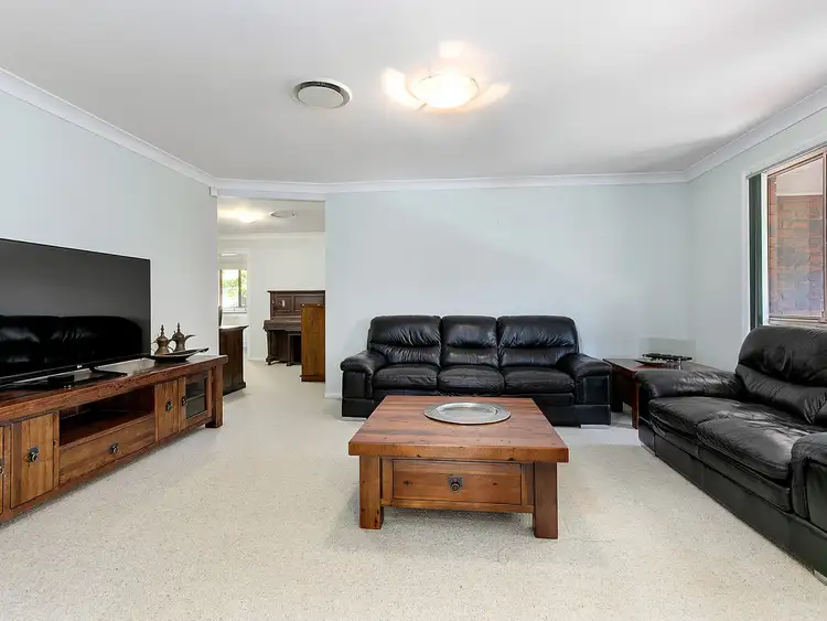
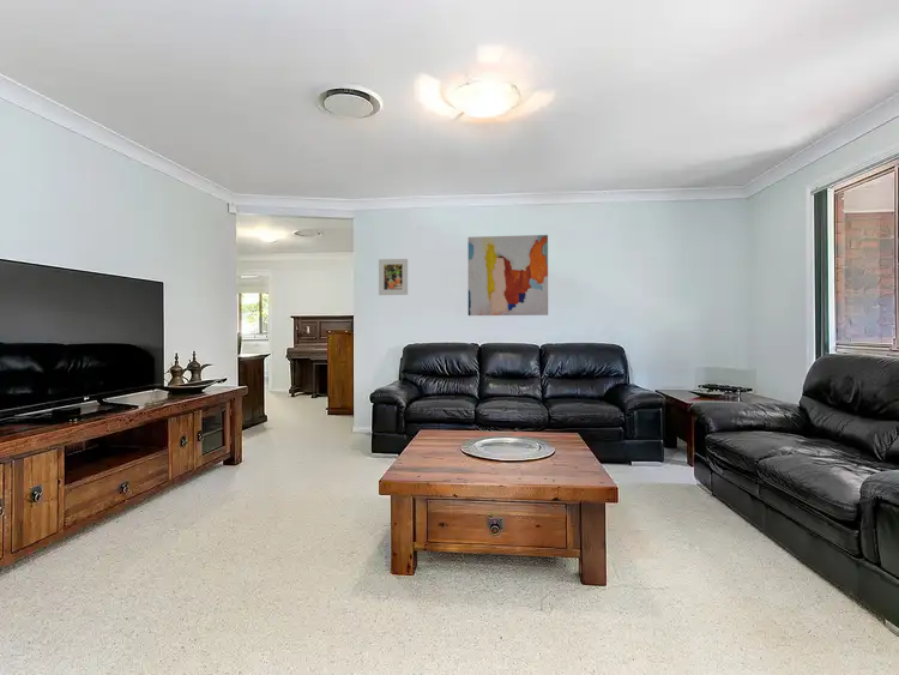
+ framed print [378,258,409,296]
+ wall art [467,234,549,317]
